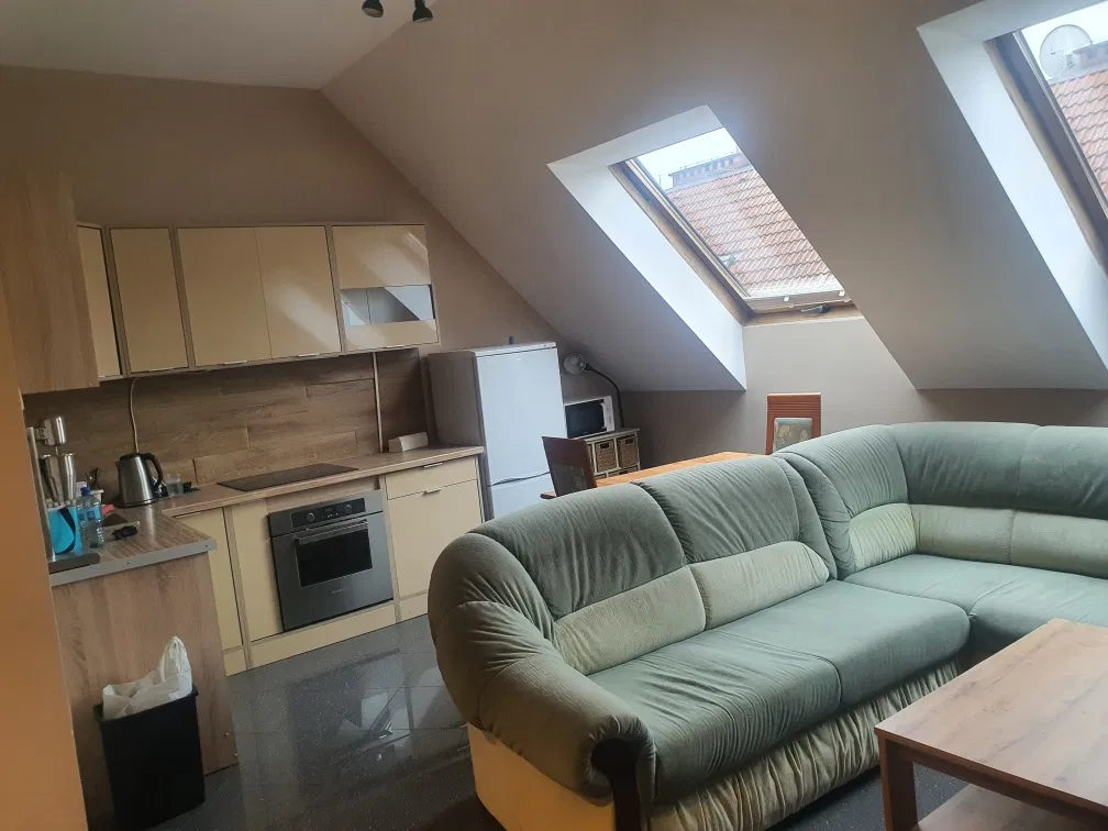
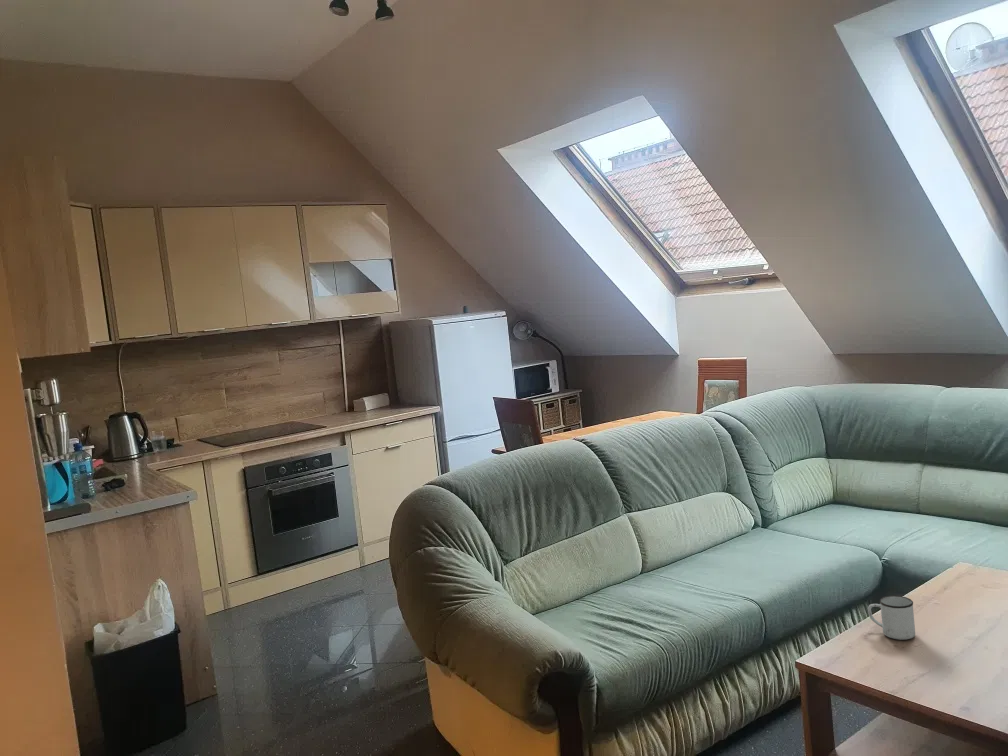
+ mug [867,595,916,641]
